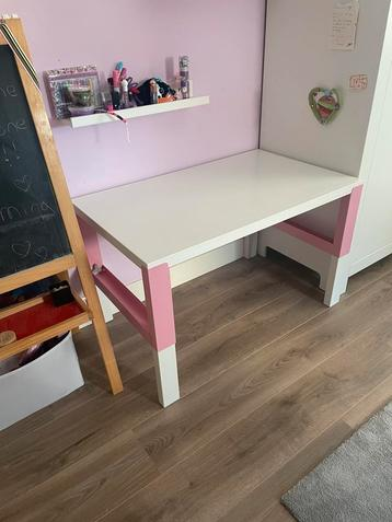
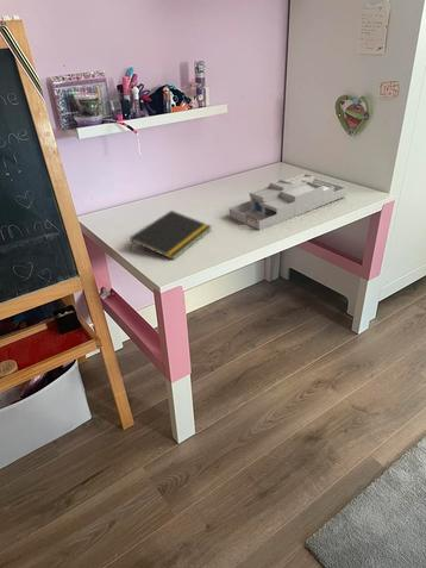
+ notepad [129,210,213,261]
+ desk organizer [228,173,349,231]
